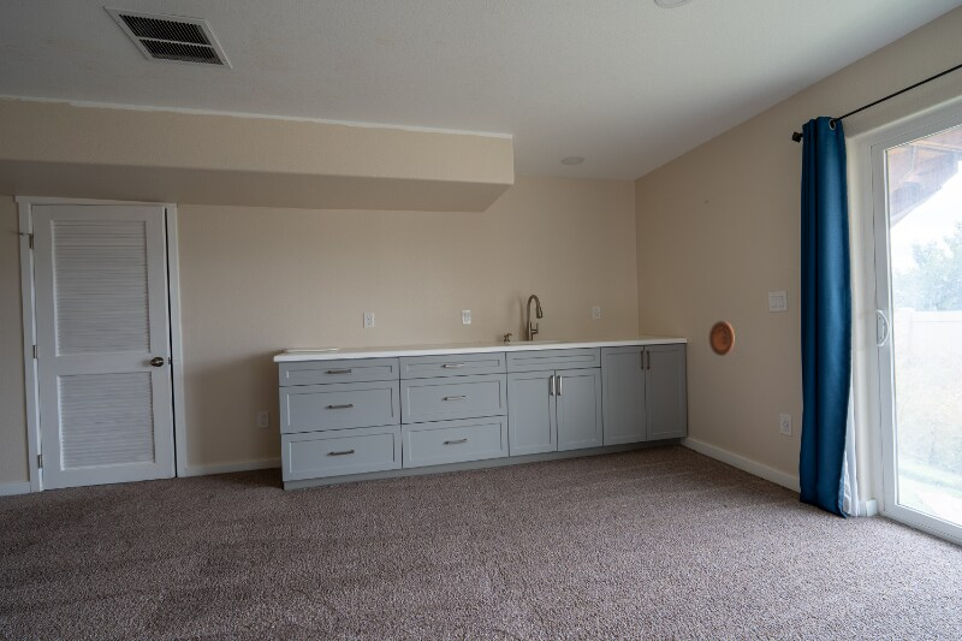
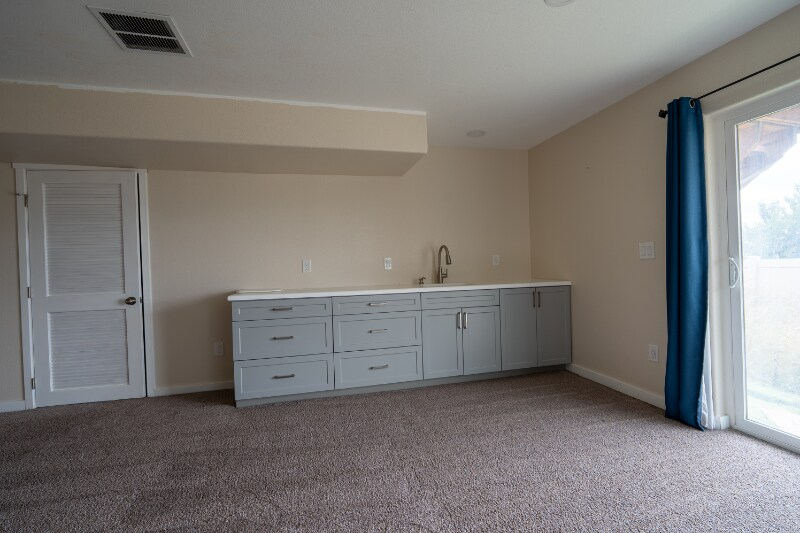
- decorative plate [708,320,735,357]
